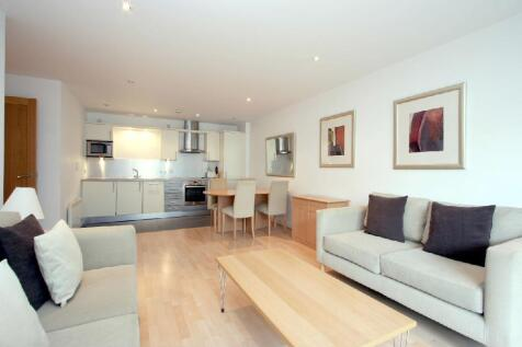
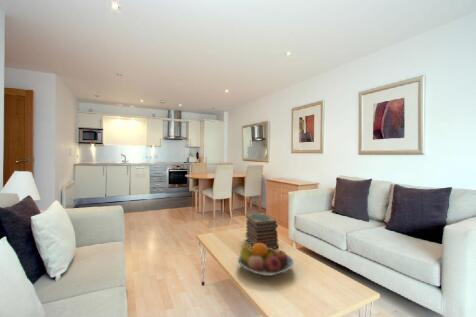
+ fruit bowl [237,243,294,277]
+ book stack [244,212,280,249]
